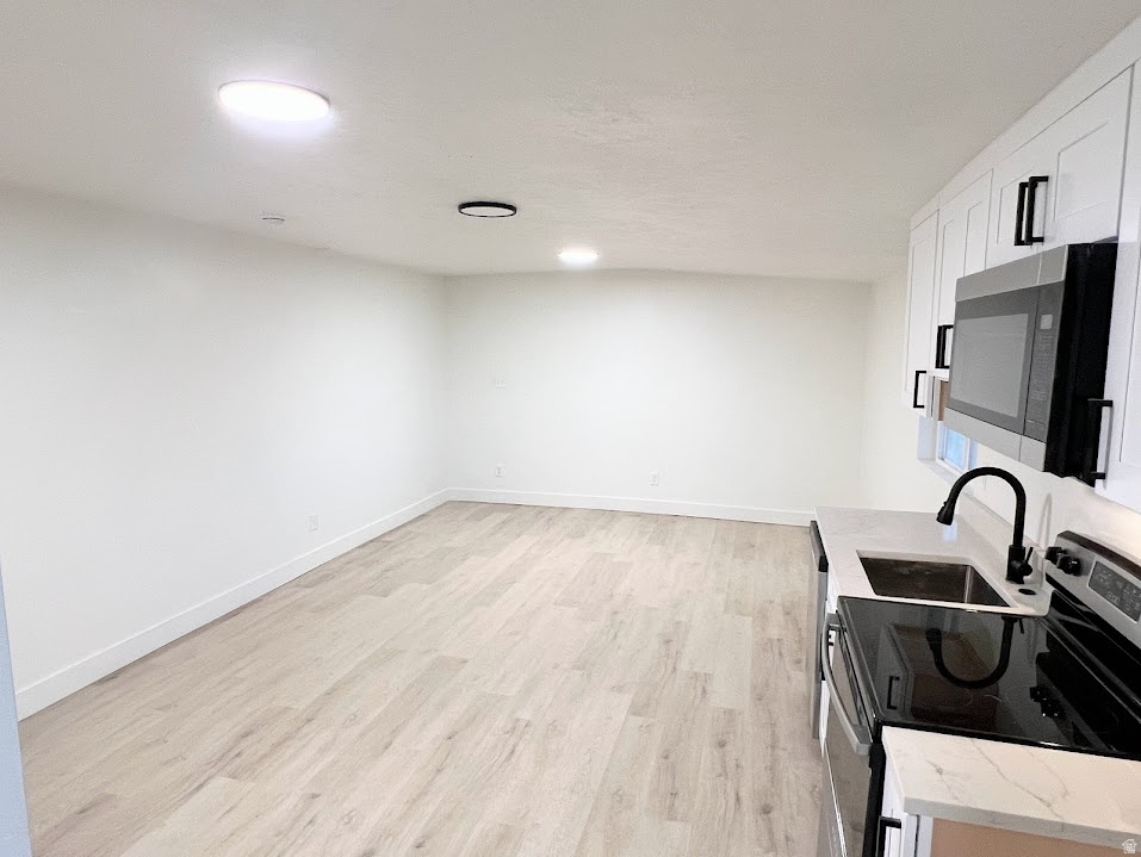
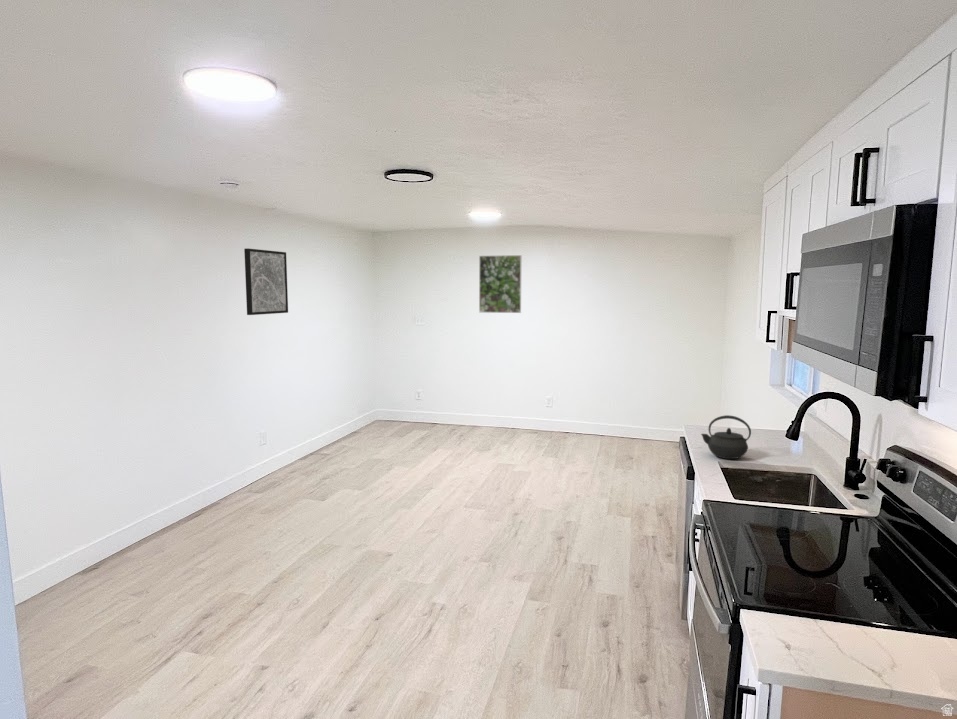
+ kettle [700,414,752,460]
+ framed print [478,254,523,314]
+ wall art [243,247,289,316]
